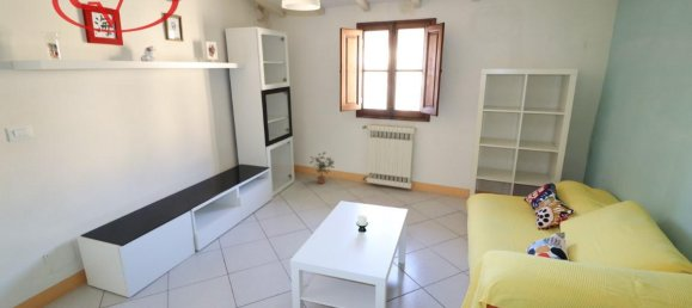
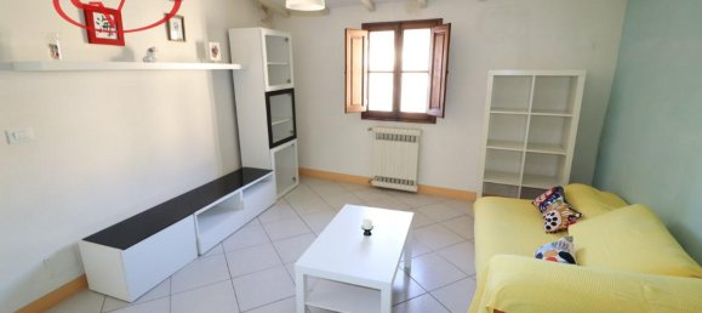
- potted plant [308,150,335,185]
